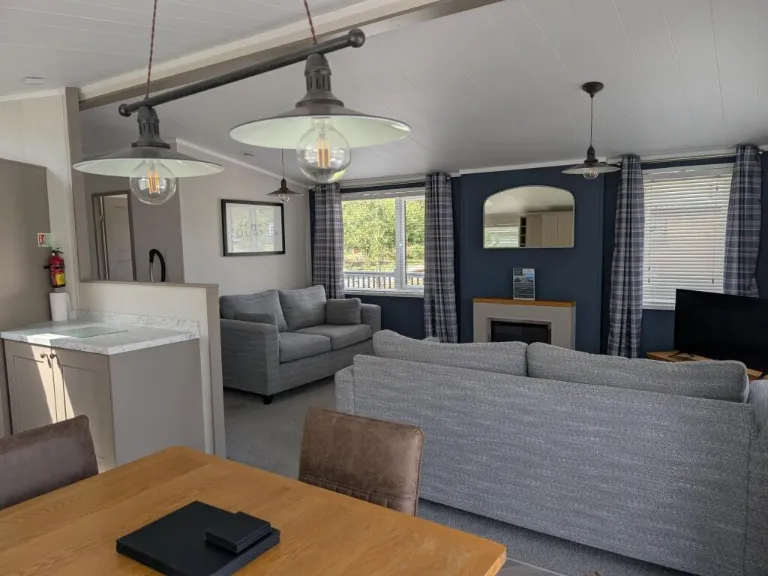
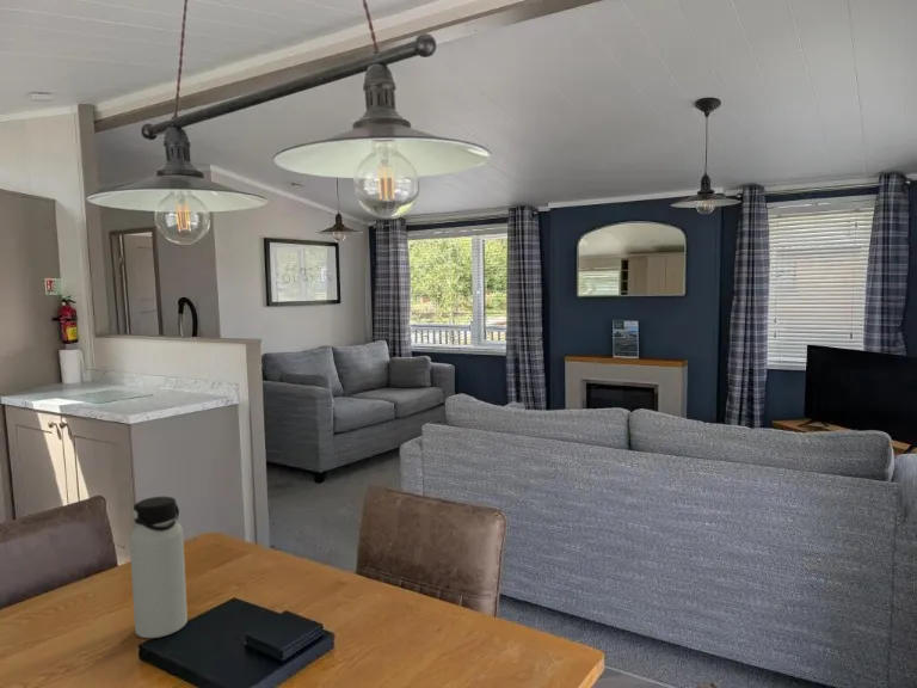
+ water bottle [129,496,189,639]
